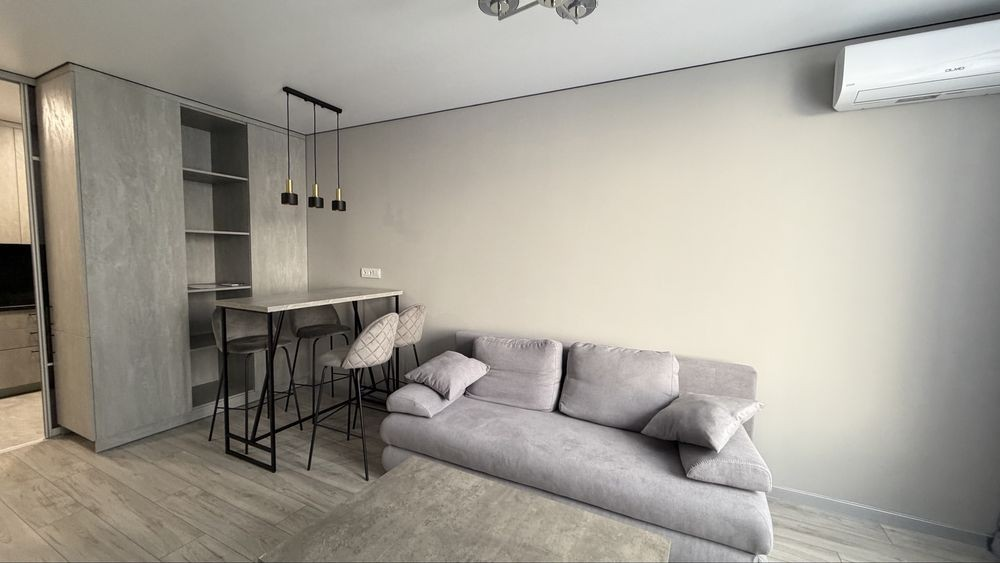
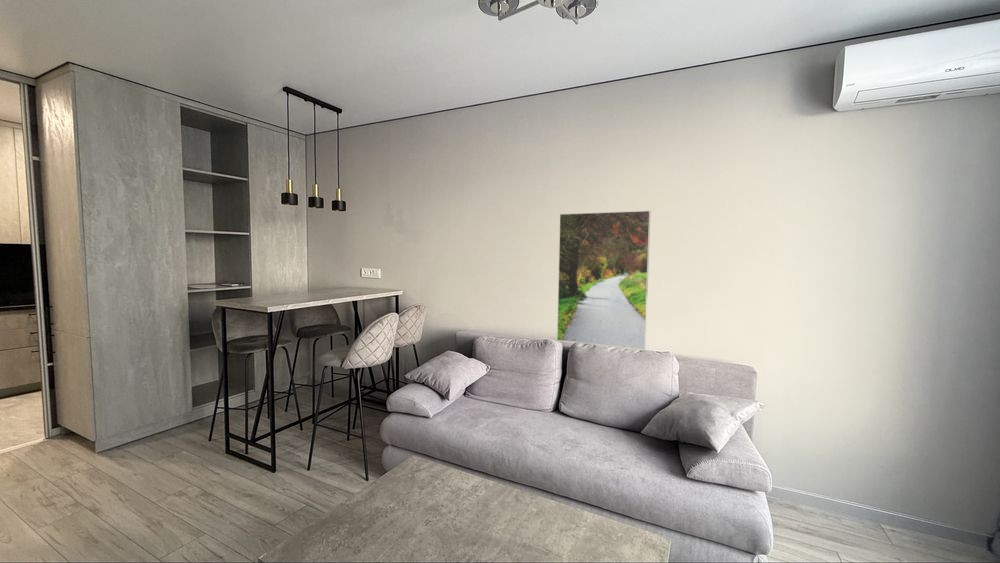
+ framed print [556,210,652,351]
